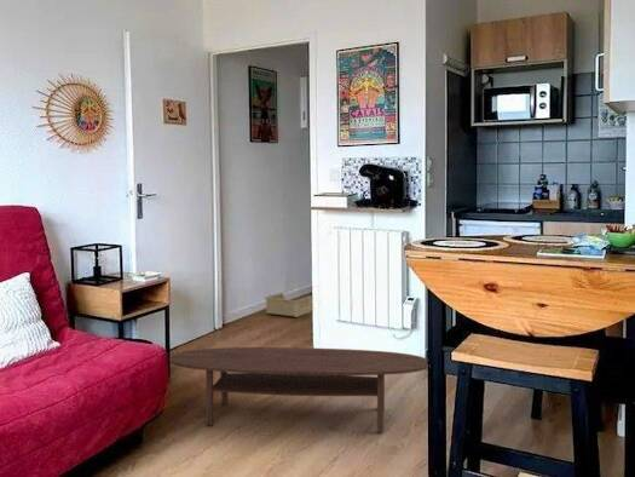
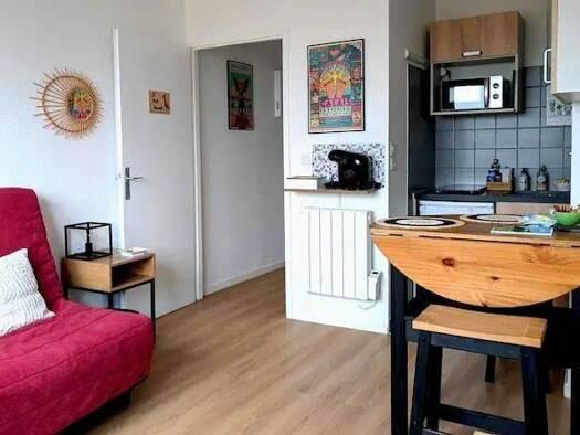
- coffee table [168,346,429,433]
- storage bin [264,292,313,318]
